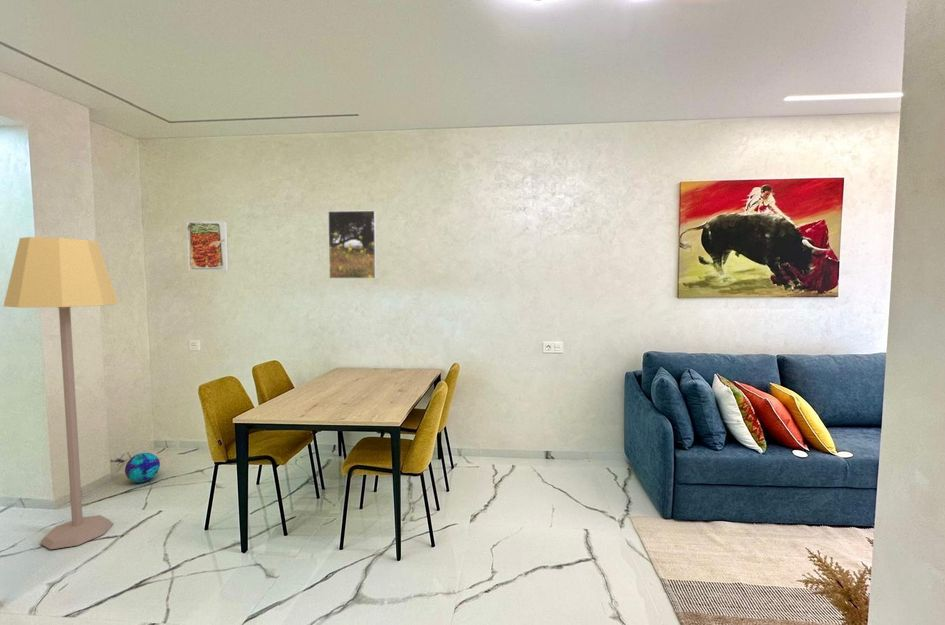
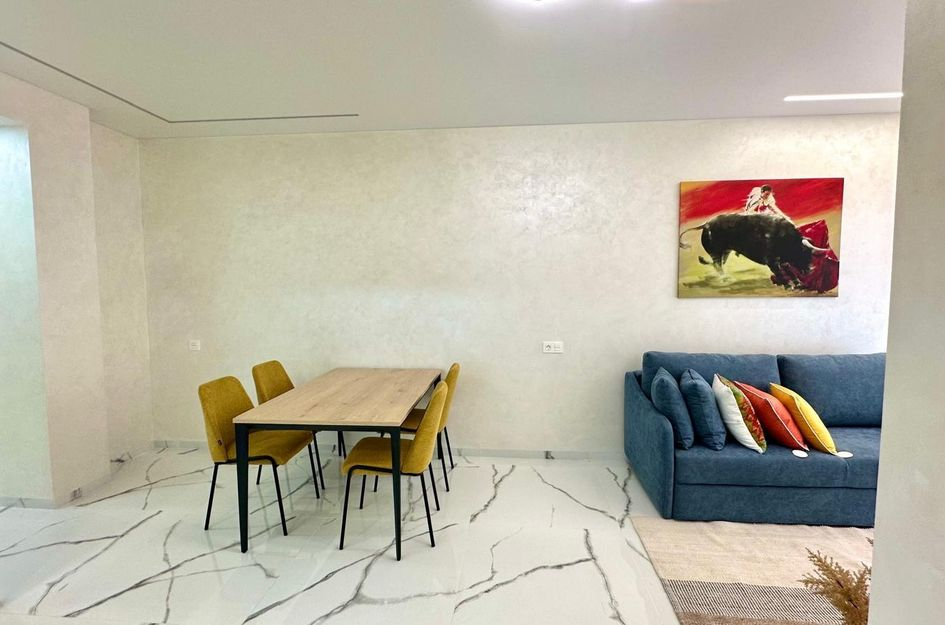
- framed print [185,220,230,272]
- decorative ball [124,452,161,483]
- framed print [327,210,378,280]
- lamp [3,236,119,550]
